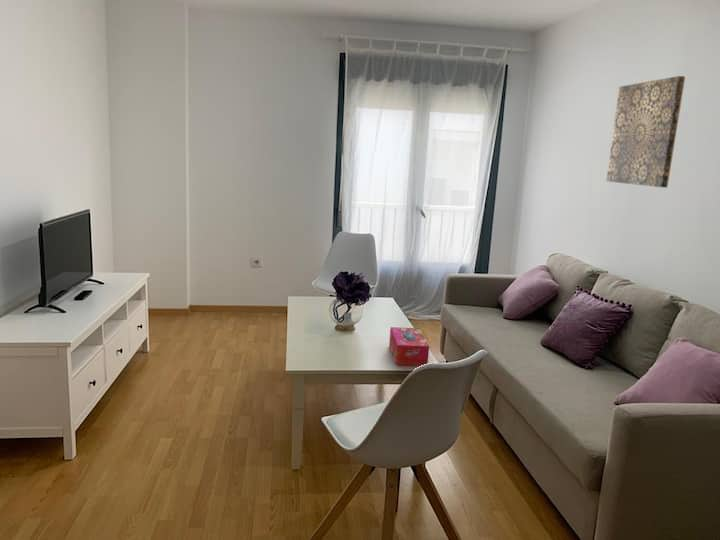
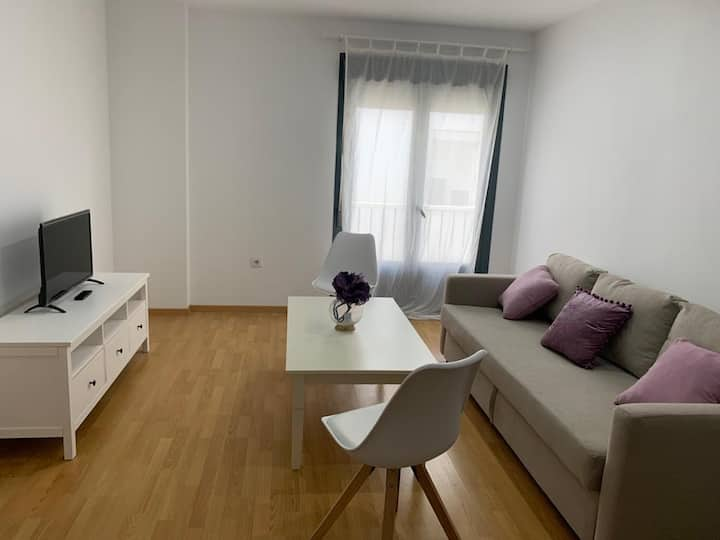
- wall art [605,75,686,189]
- tissue box [388,326,430,367]
